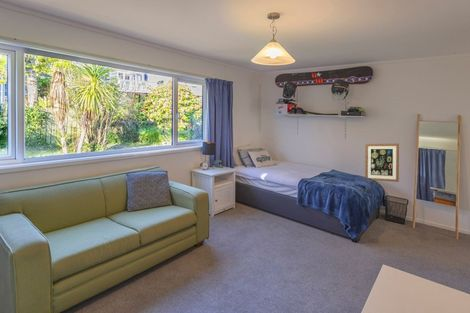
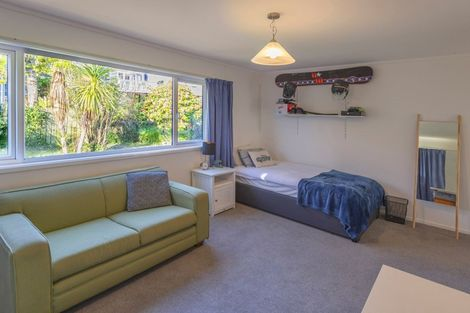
- wall art [364,143,400,183]
